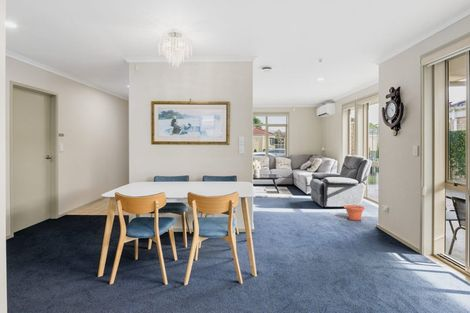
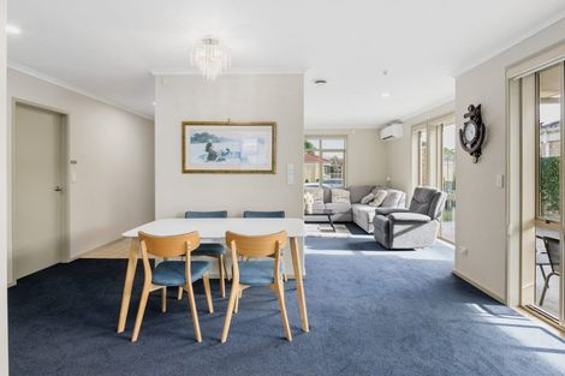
- plant pot [343,204,366,222]
